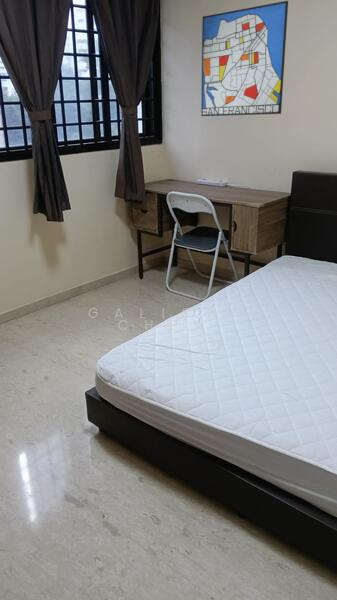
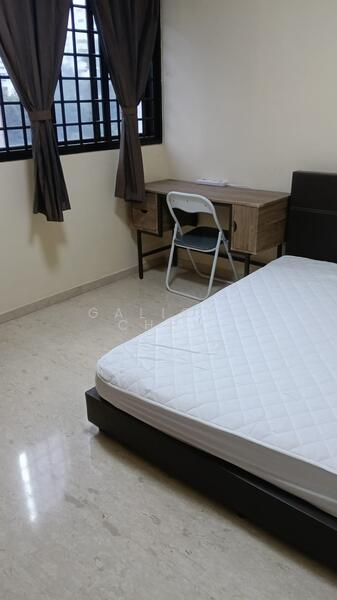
- wall art [200,0,289,117]
